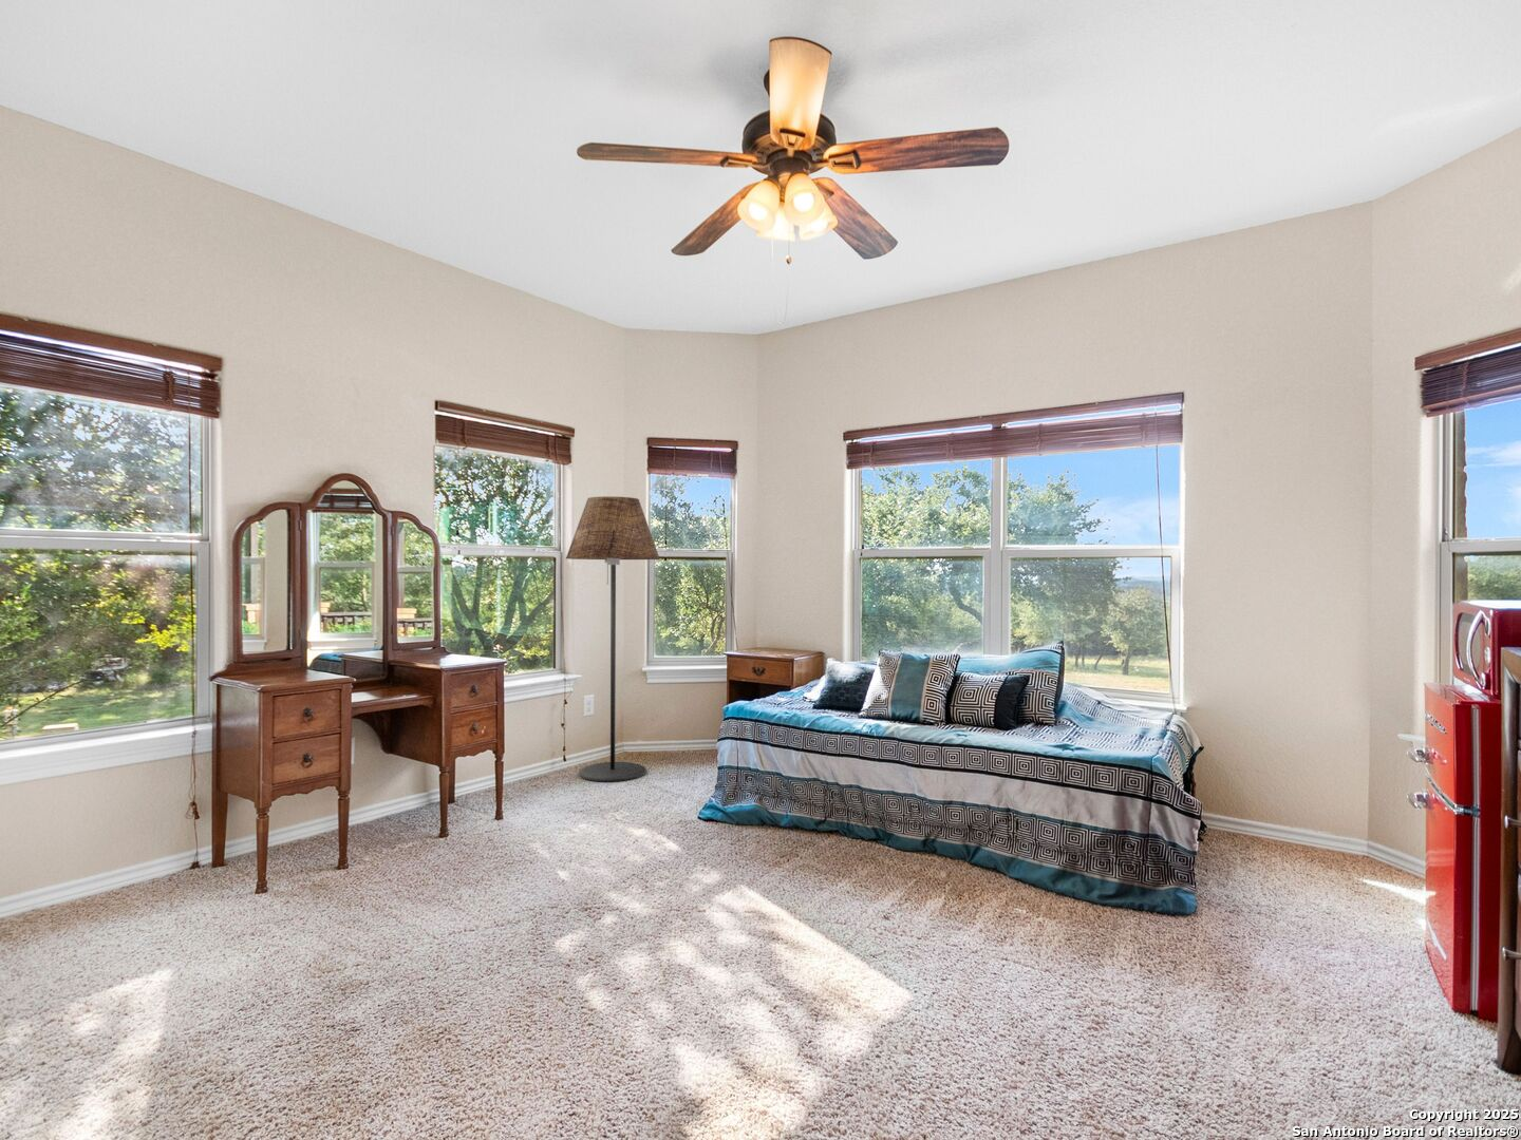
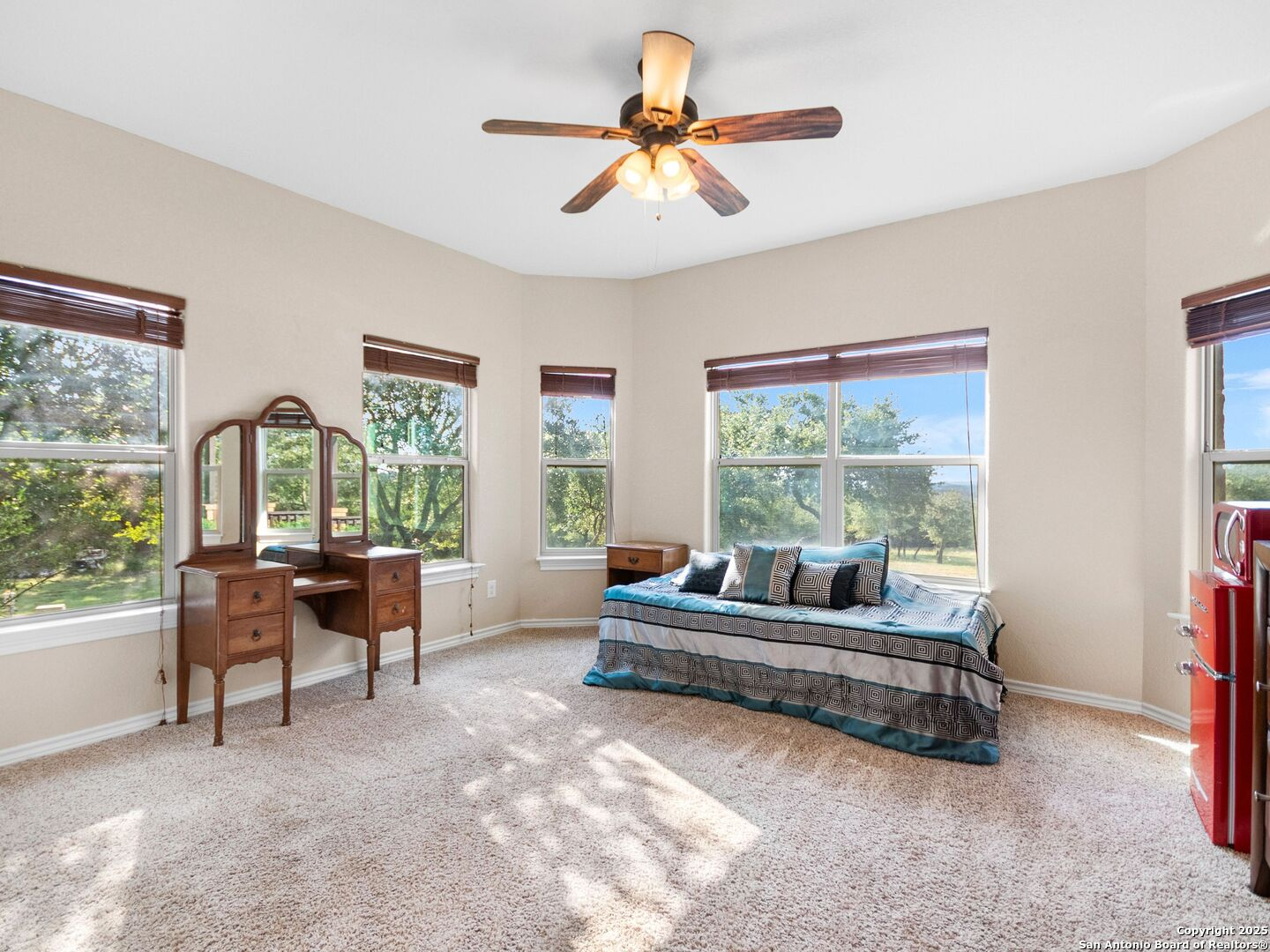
- floor lamp [565,495,661,783]
